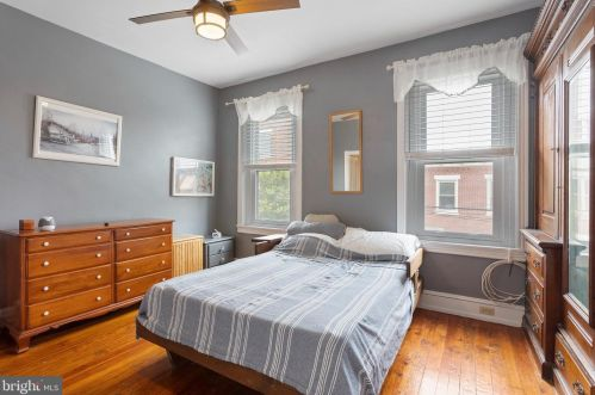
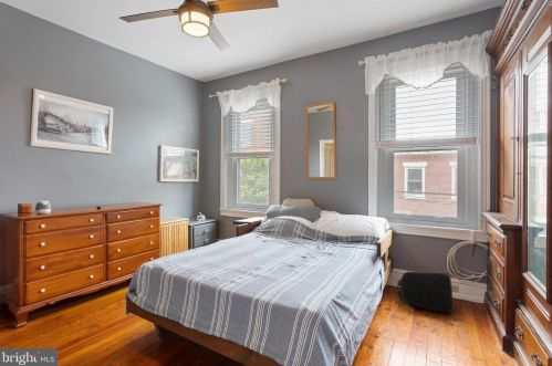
+ backpack [396,270,455,314]
